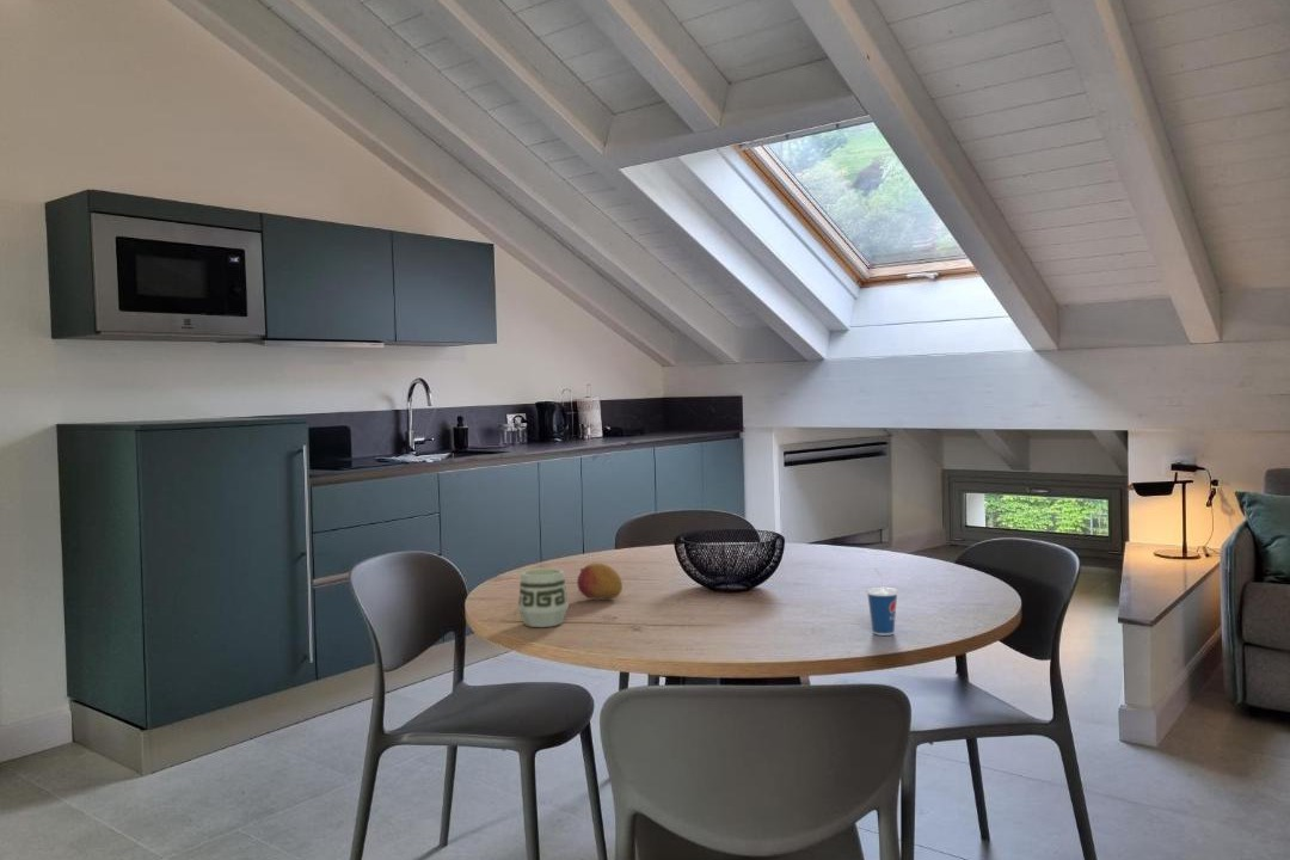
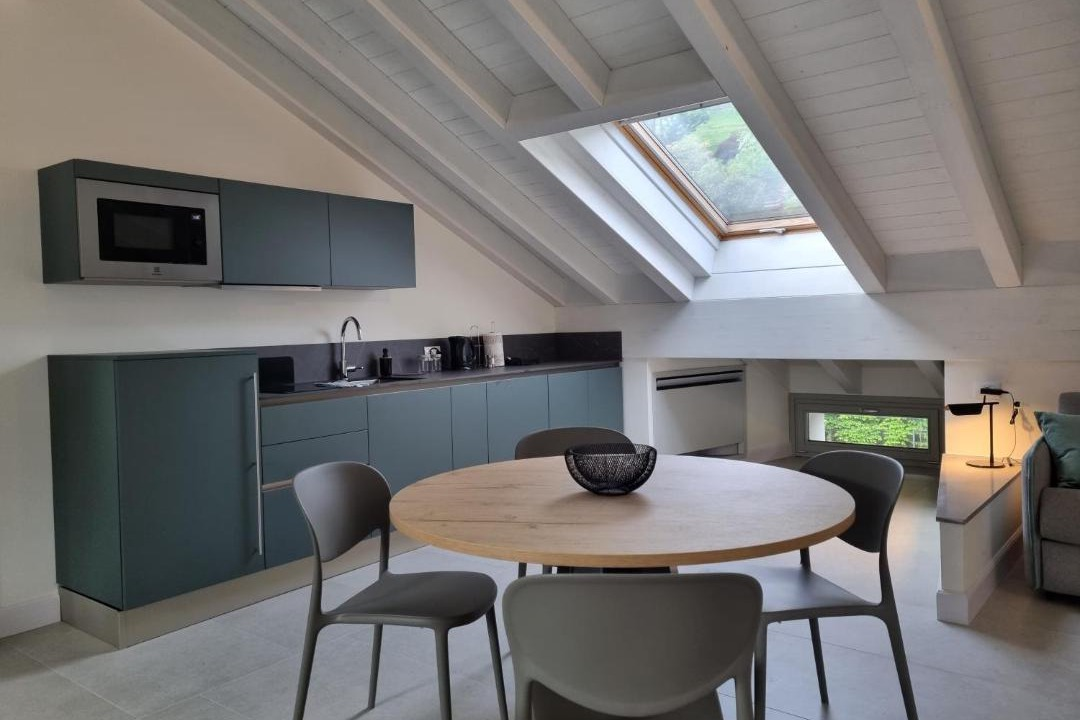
- cup [865,567,899,637]
- cup [517,567,570,628]
- fruit [576,561,624,600]
